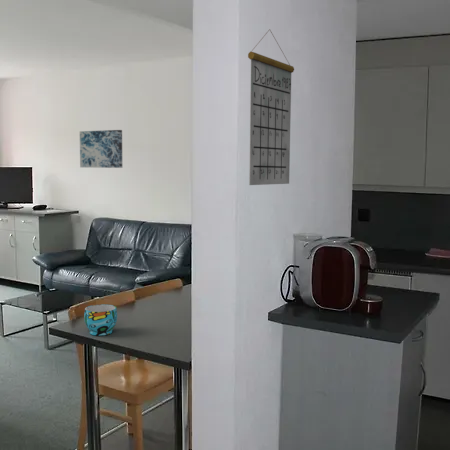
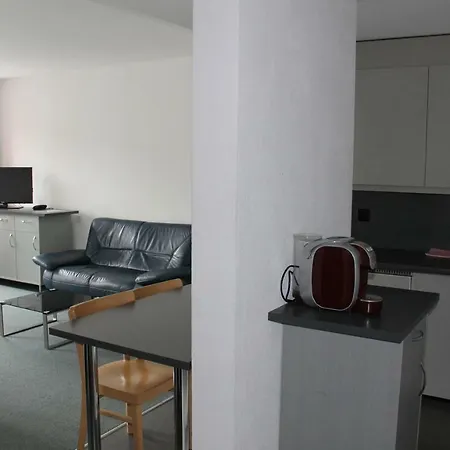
- wall art [79,129,123,169]
- calendar [247,28,295,186]
- cup [83,304,118,336]
